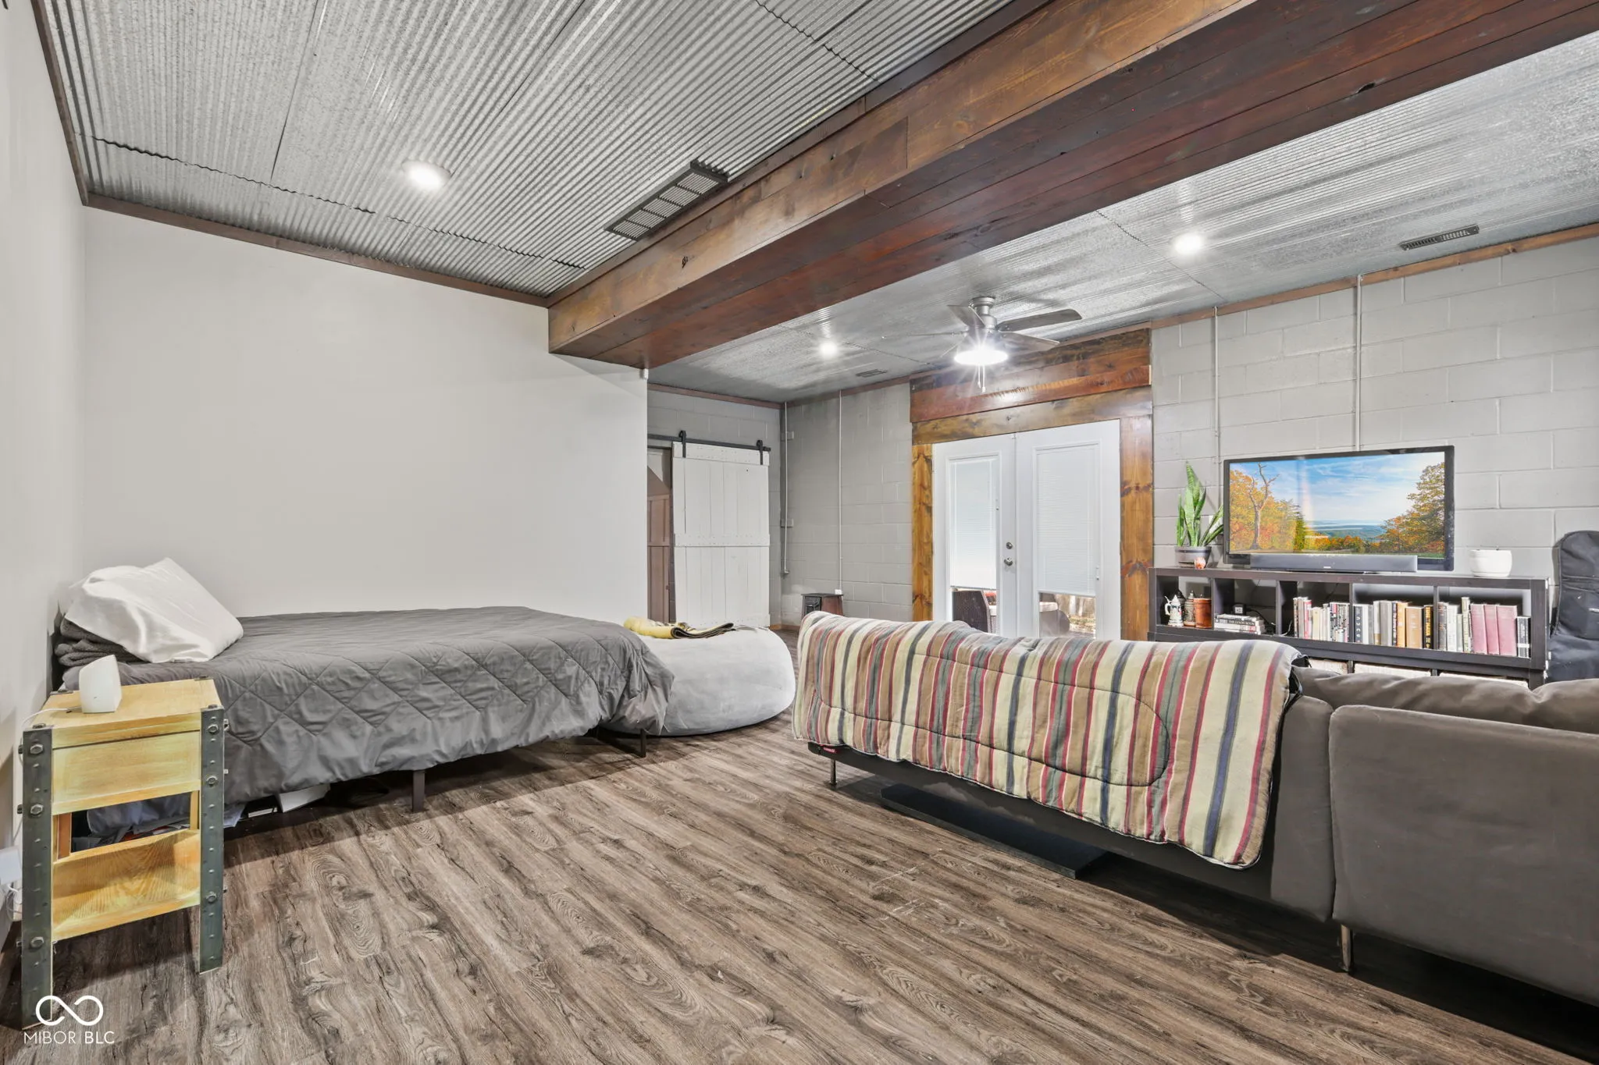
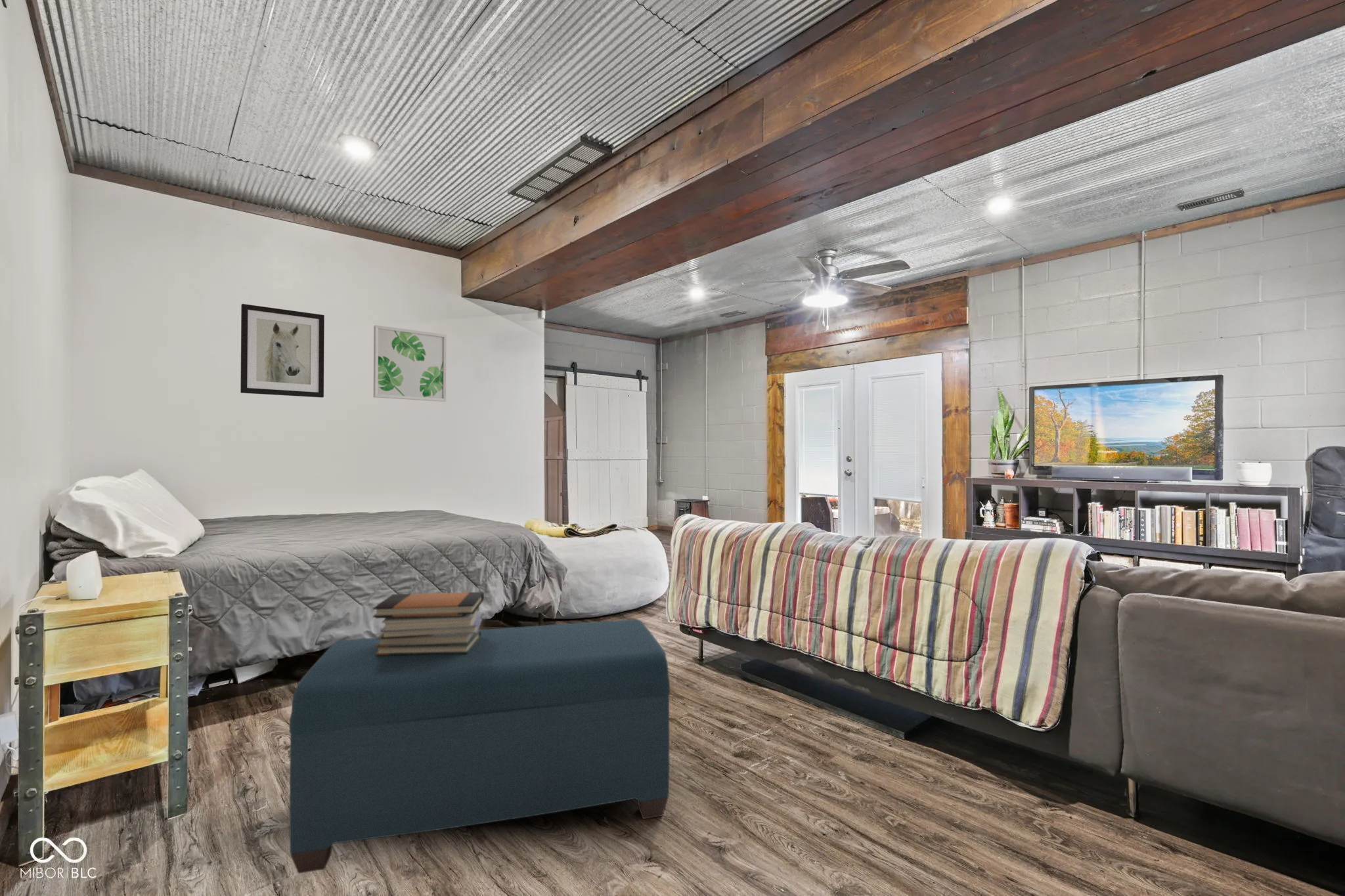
+ bench [289,618,671,874]
+ book stack [372,591,485,655]
+ wall art [240,303,325,398]
+ wall art [373,324,447,402]
